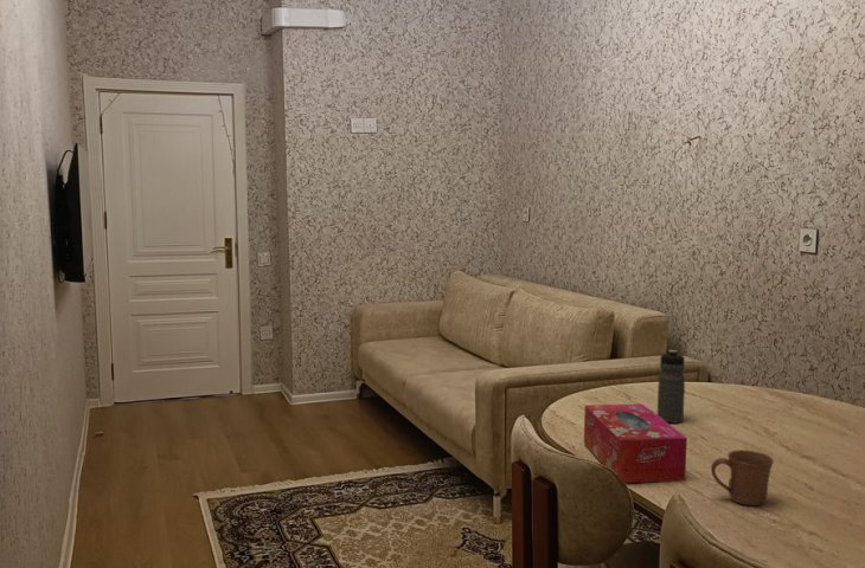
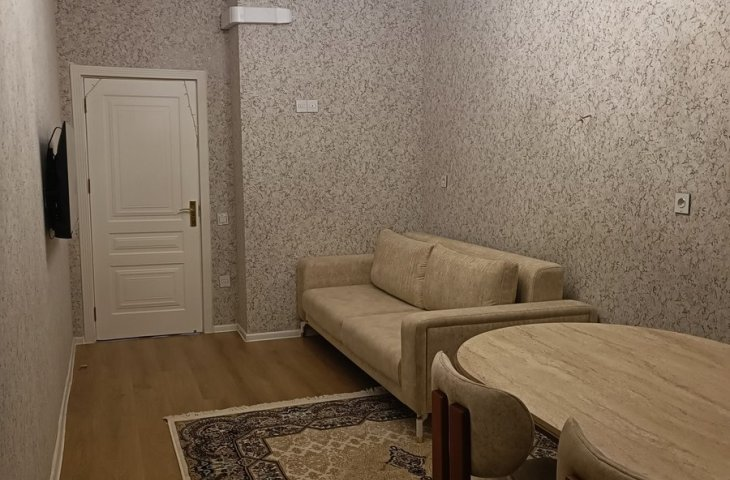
- tissue box [583,402,688,484]
- mug [710,448,775,506]
- water bottle [656,349,686,424]
